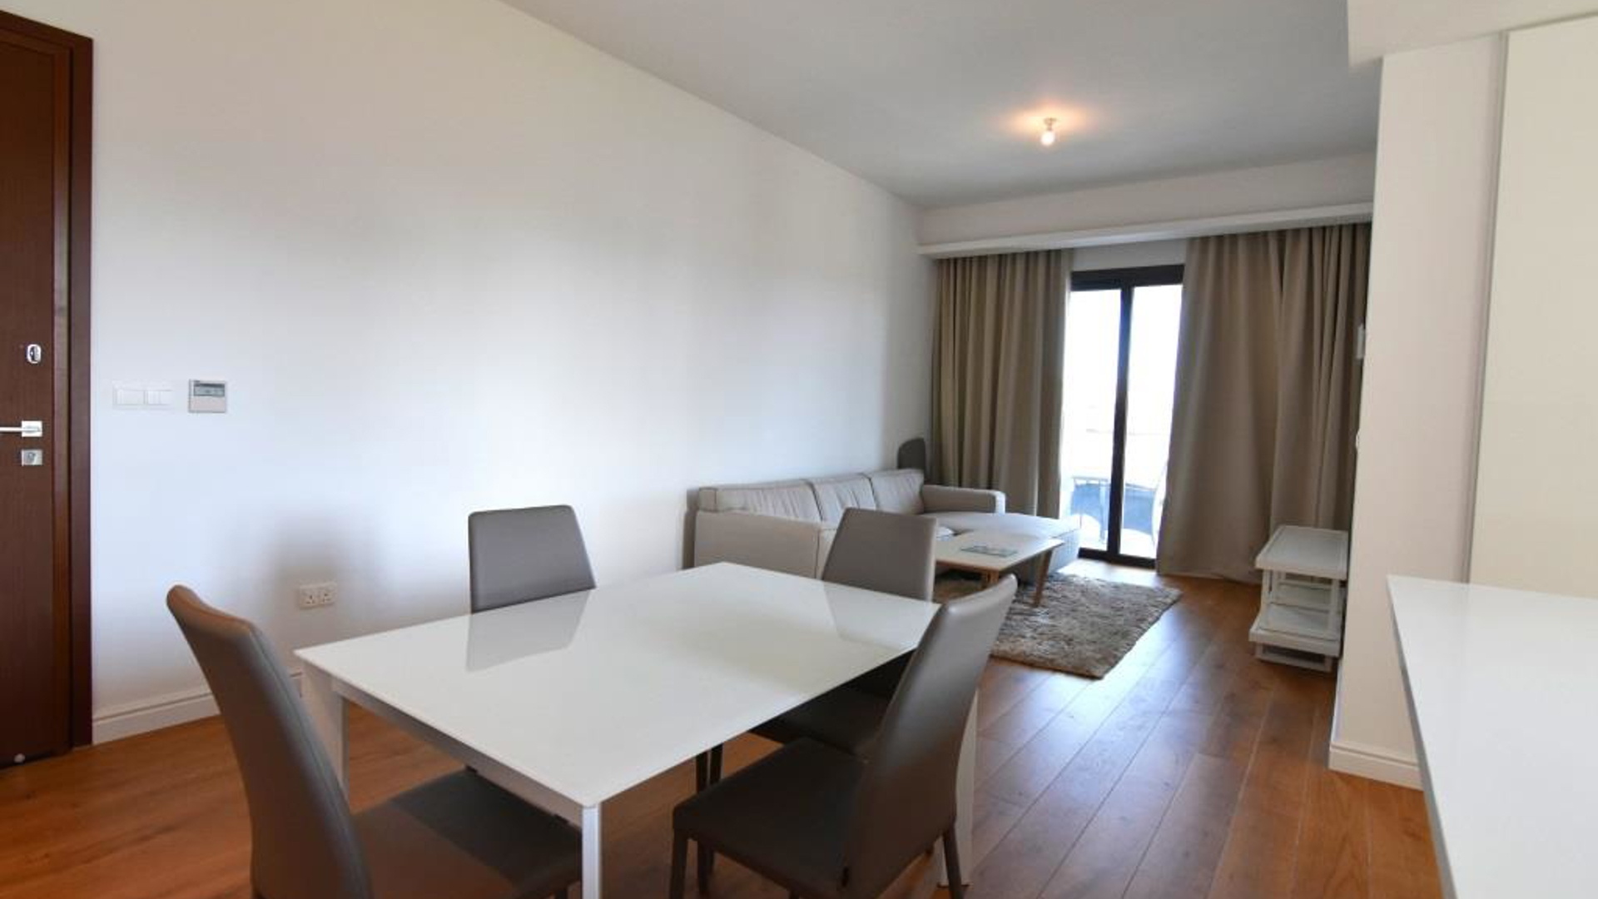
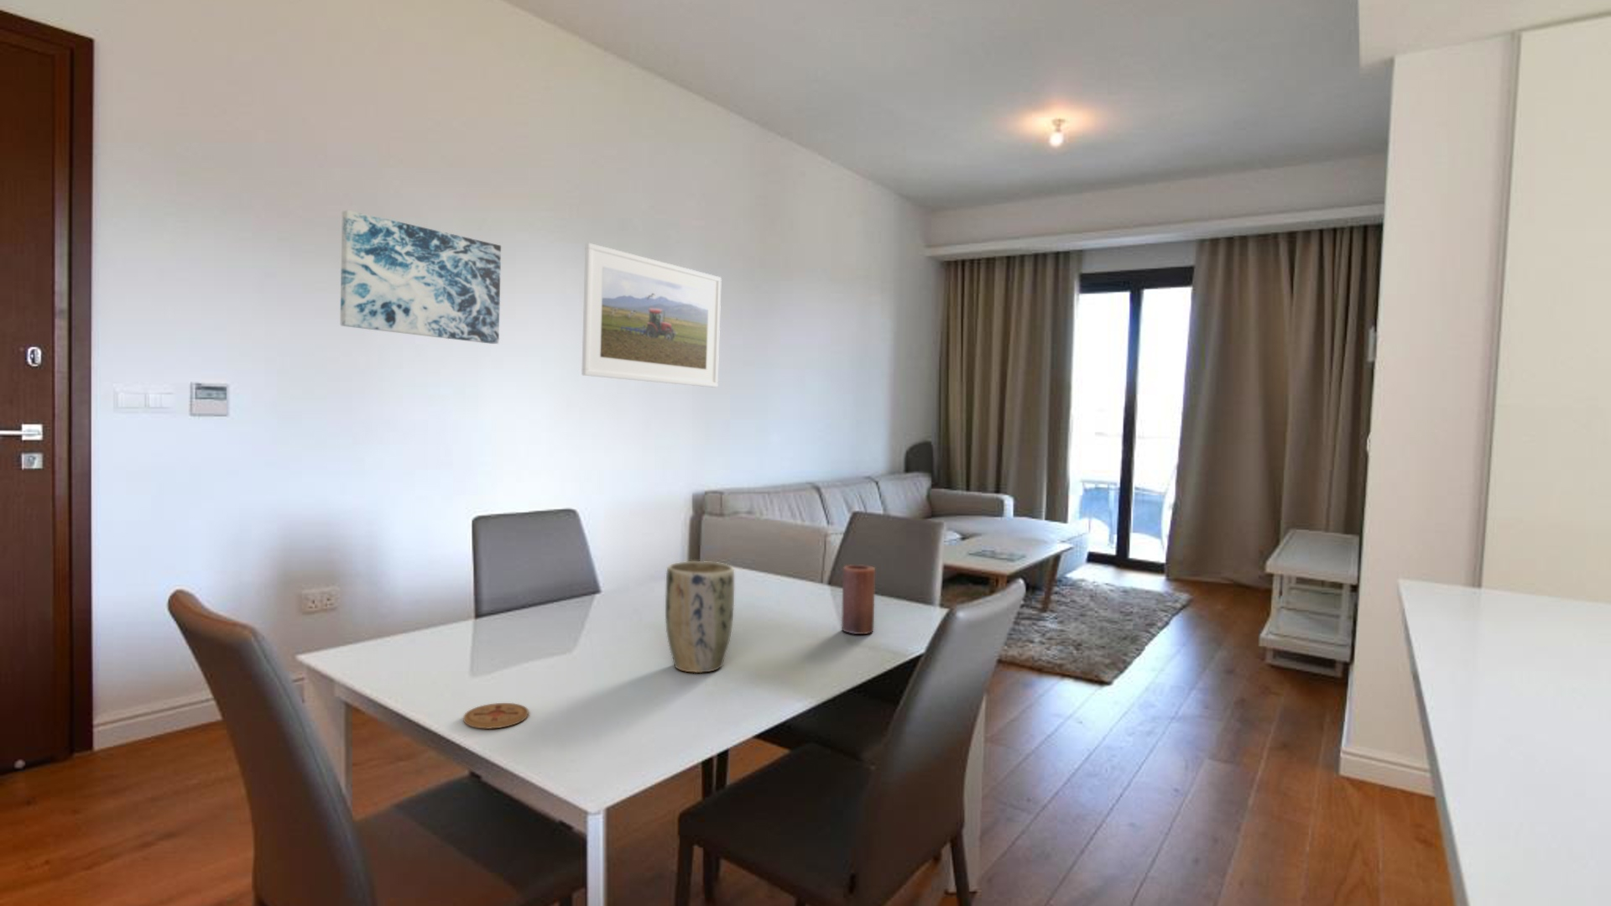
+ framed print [581,242,723,388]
+ wall art [340,209,501,345]
+ candle [841,564,876,635]
+ coaster [462,702,530,730]
+ plant pot [665,561,735,674]
